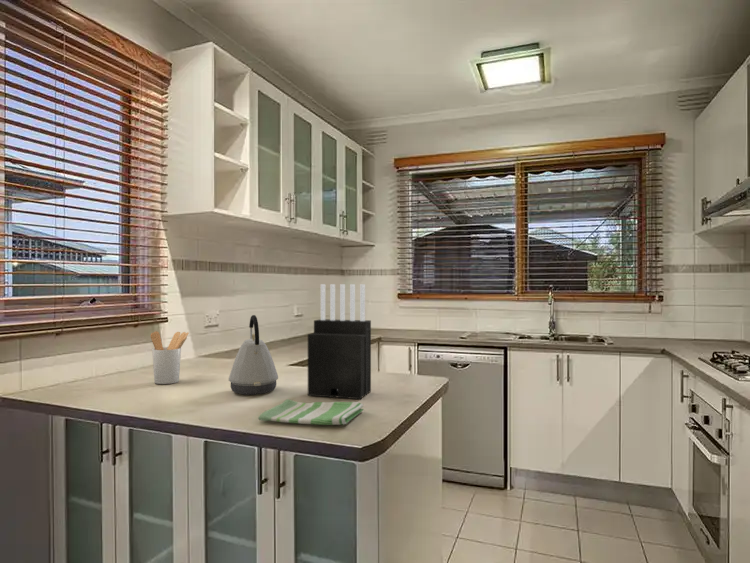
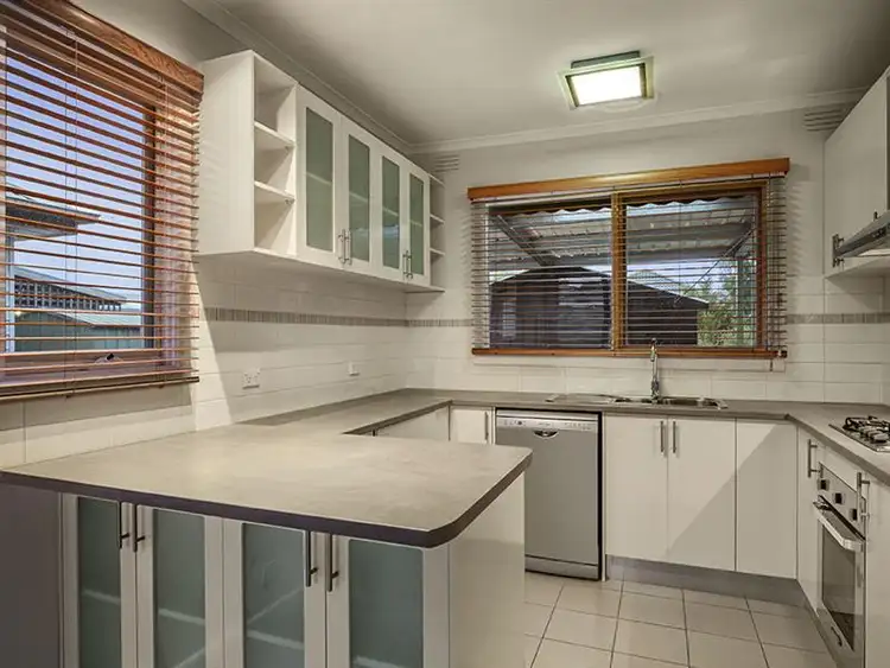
- dish towel [257,398,365,426]
- knife block [307,283,372,400]
- utensil holder [149,330,190,385]
- kettle [228,314,279,396]
